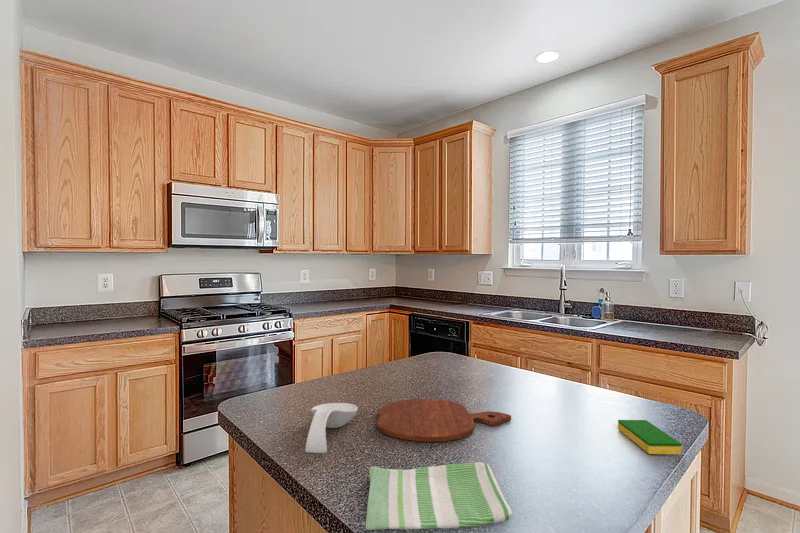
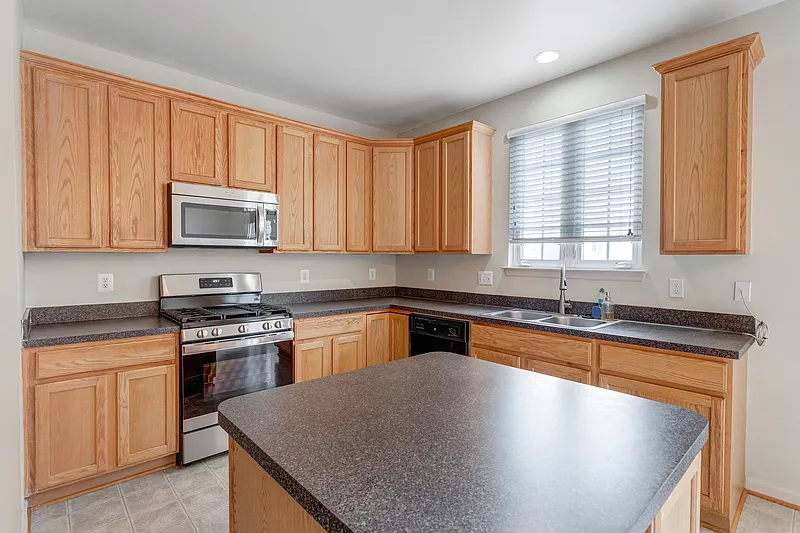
- spoon rest [304,402,359,454]
- dish towel [365,461,514,531]
- dish sponge [617,419,683,455]
- cutting board [376,398,512,443]
